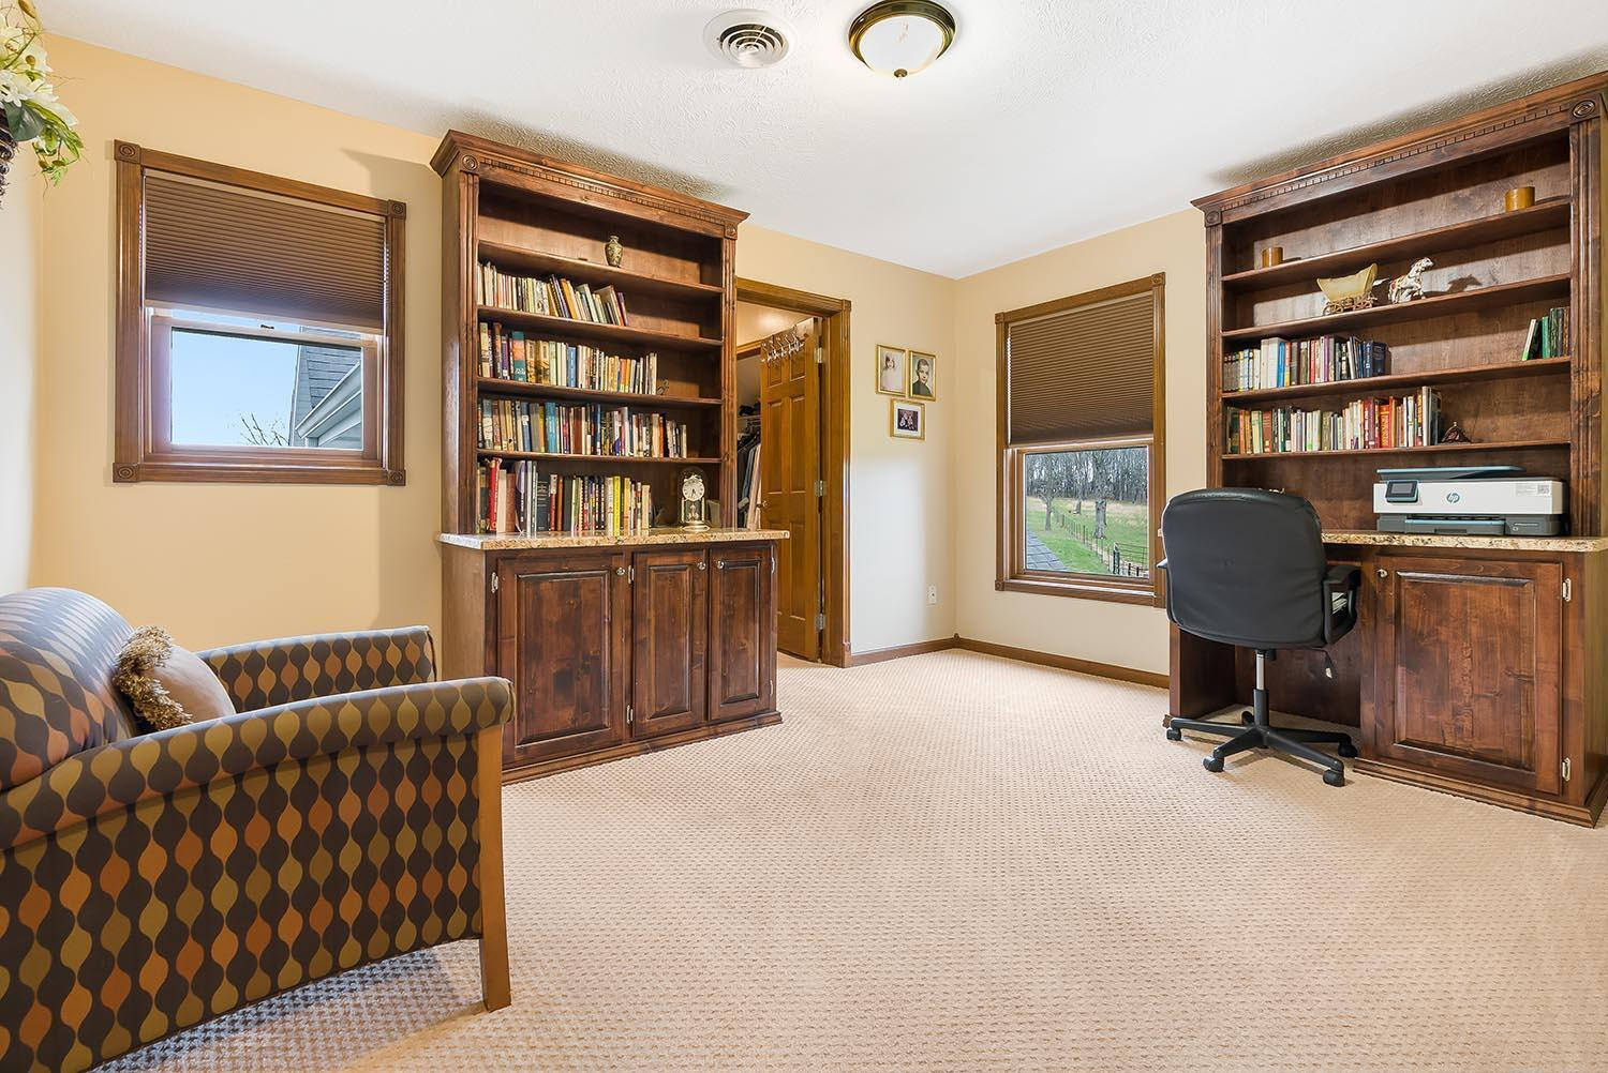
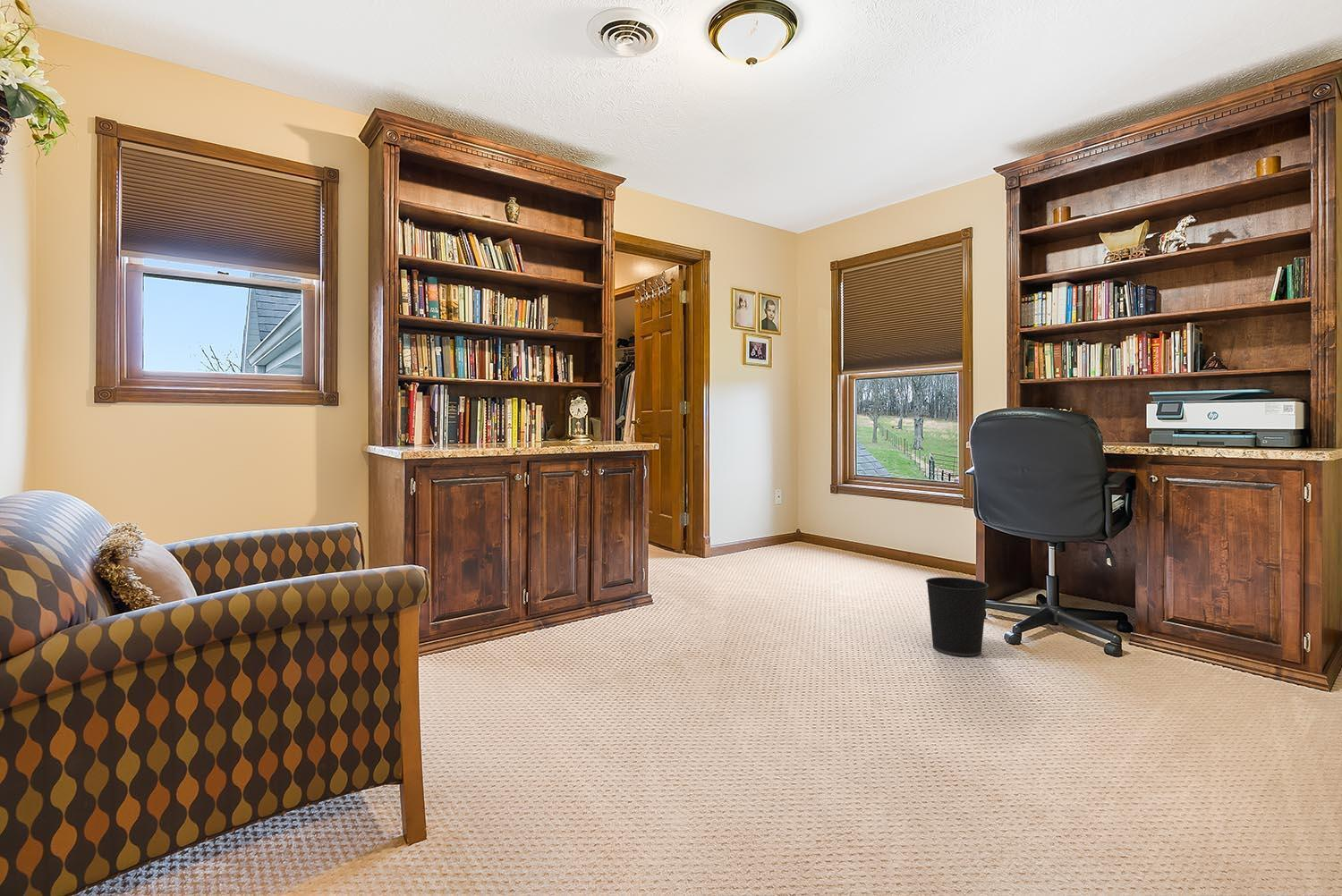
+ wastebasket [925,576,990,657]
